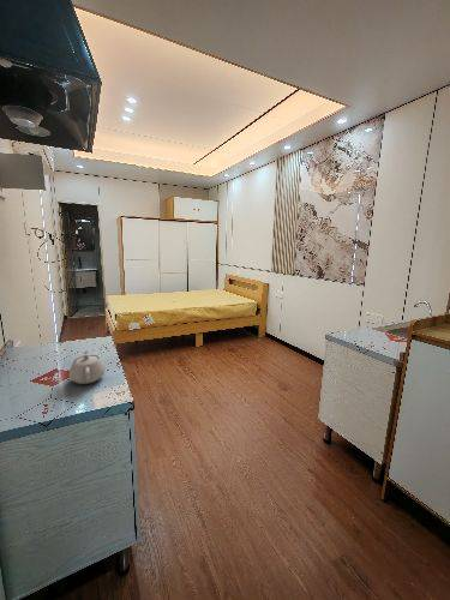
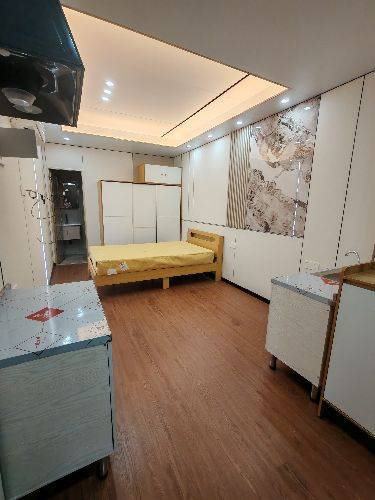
- teapot [67,349,107,385]
